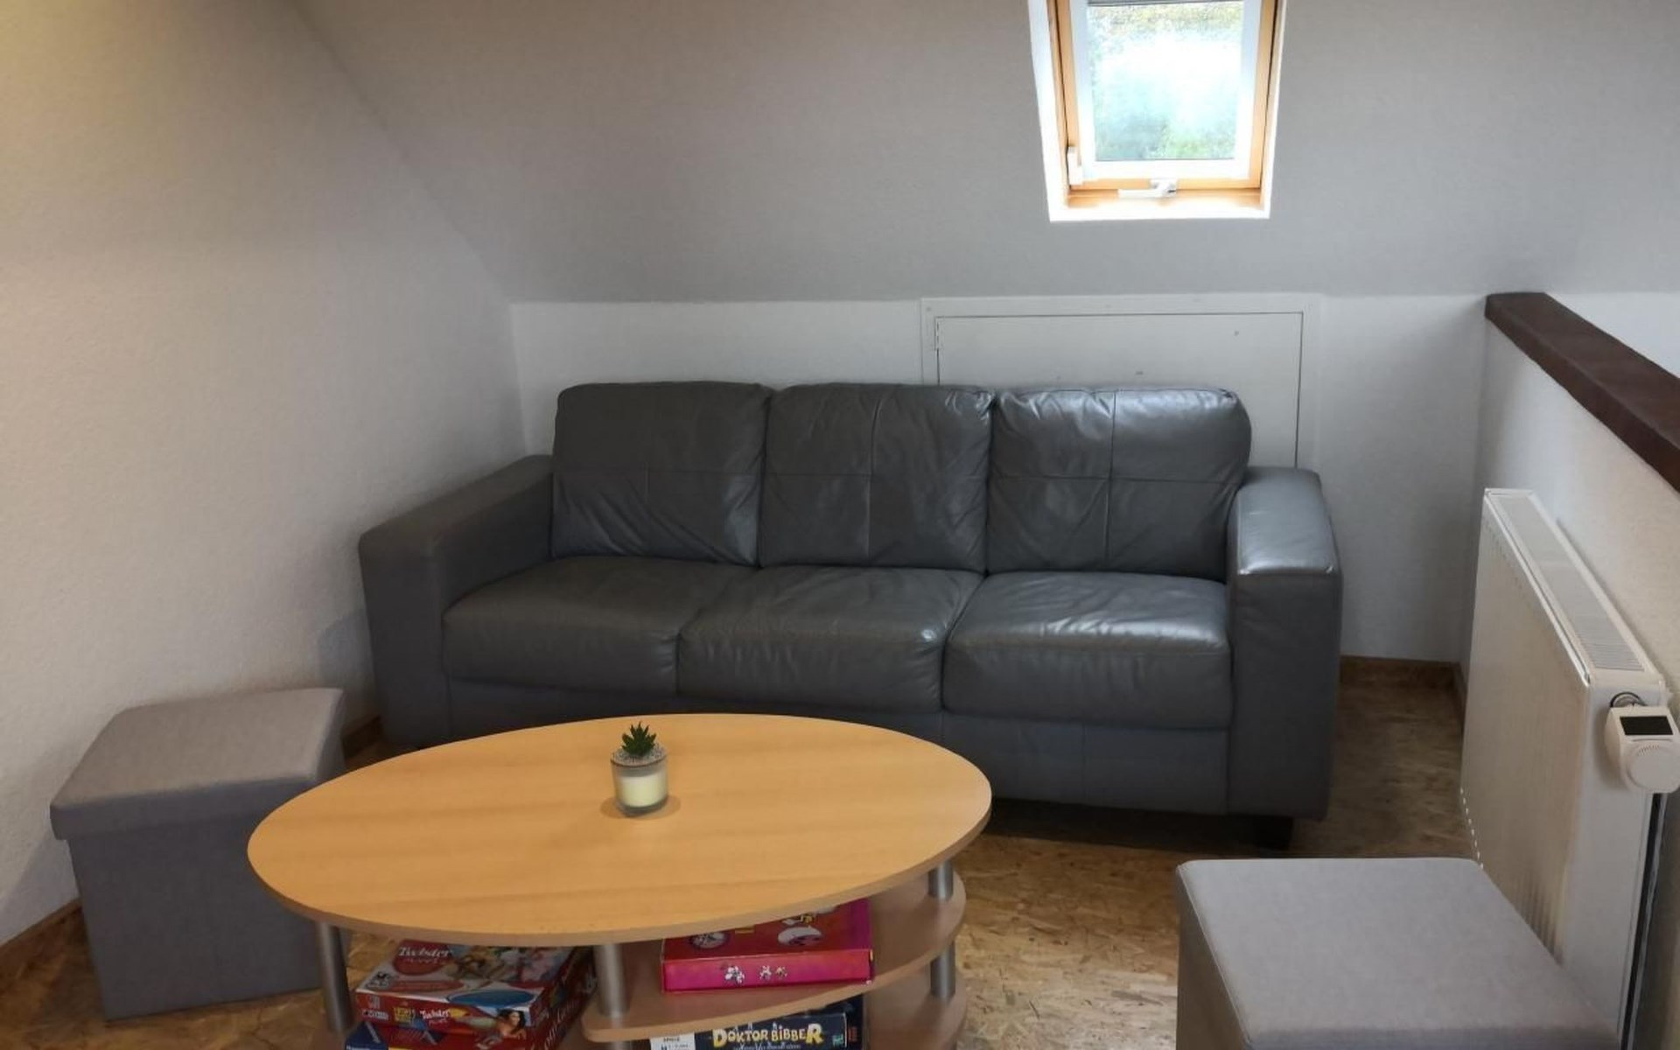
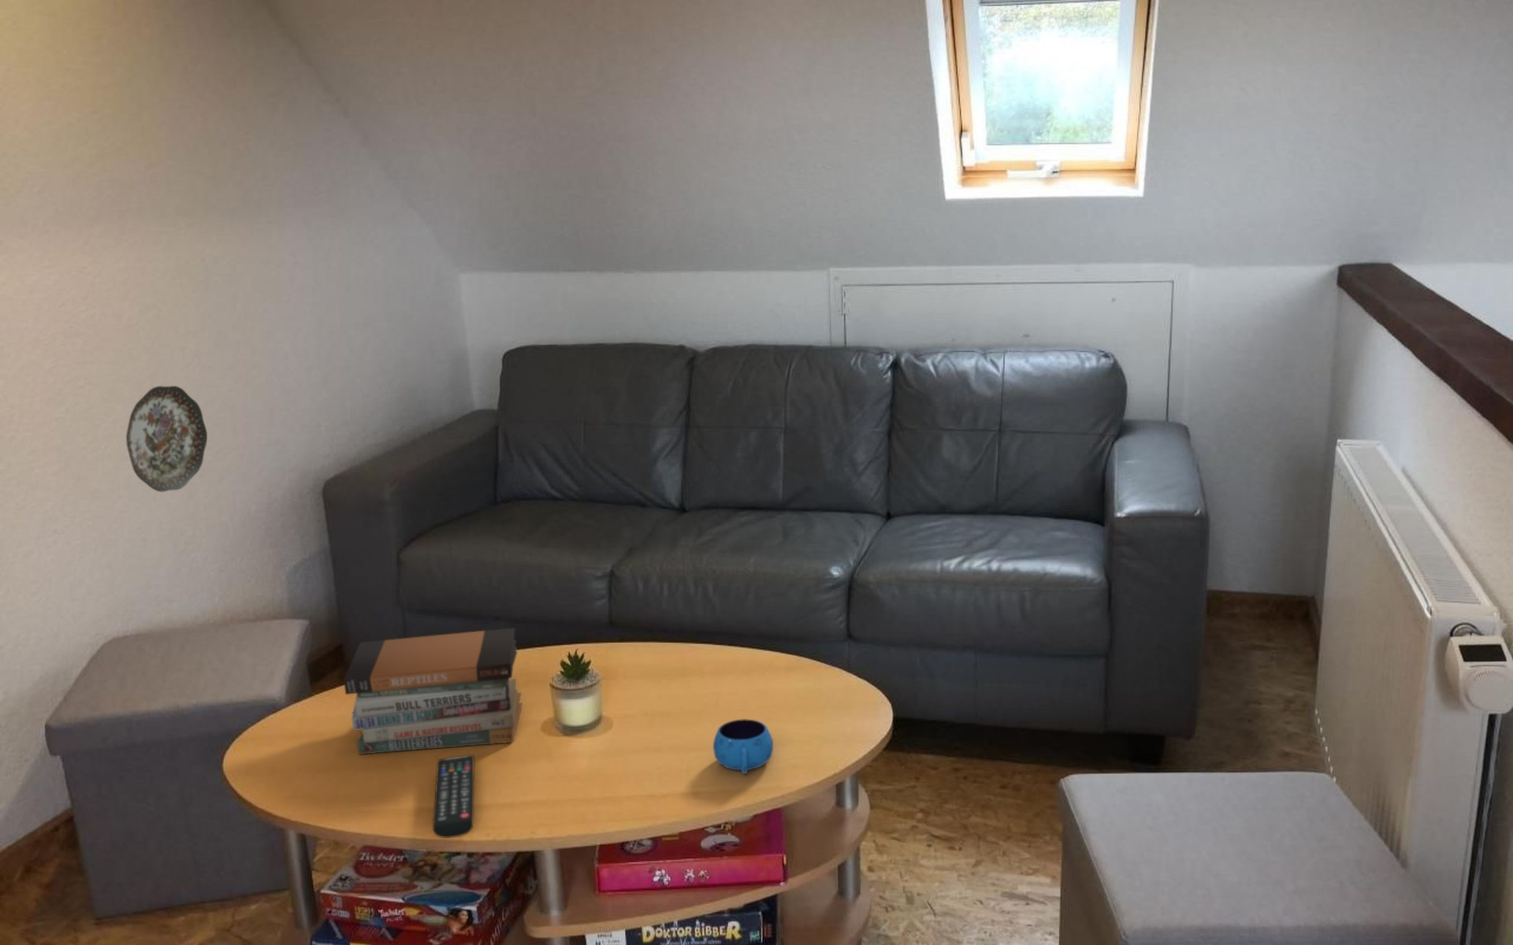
+ decorative plate [125,385,208,492]
+ remote control [431,753,475,838]
+ mug [712,719,773,775]
+ book stack [343,627,523,756]
